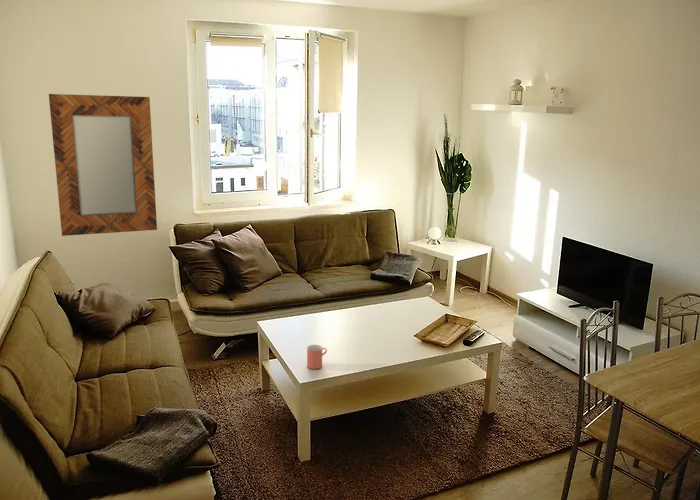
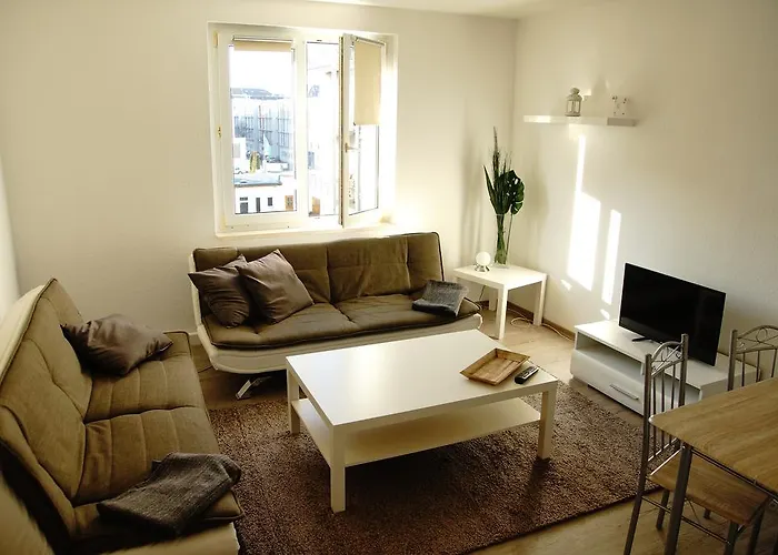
- home mirror [48,93,158,237]
- cup [306,344,328,370]
